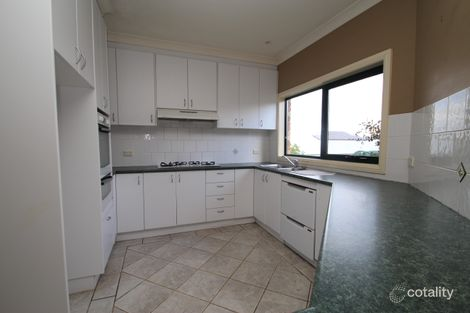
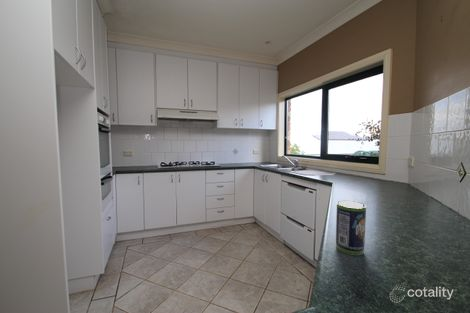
+ beverage can [335,200,367,256]
